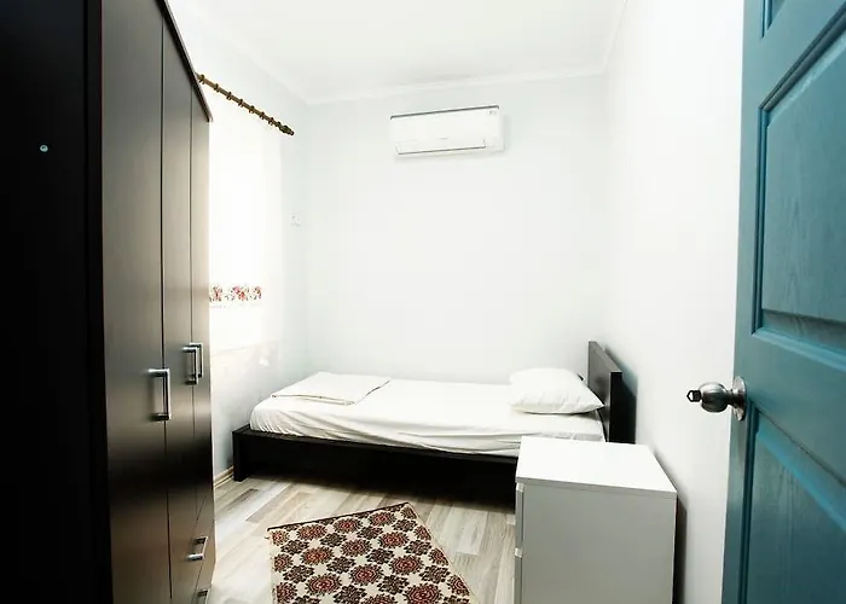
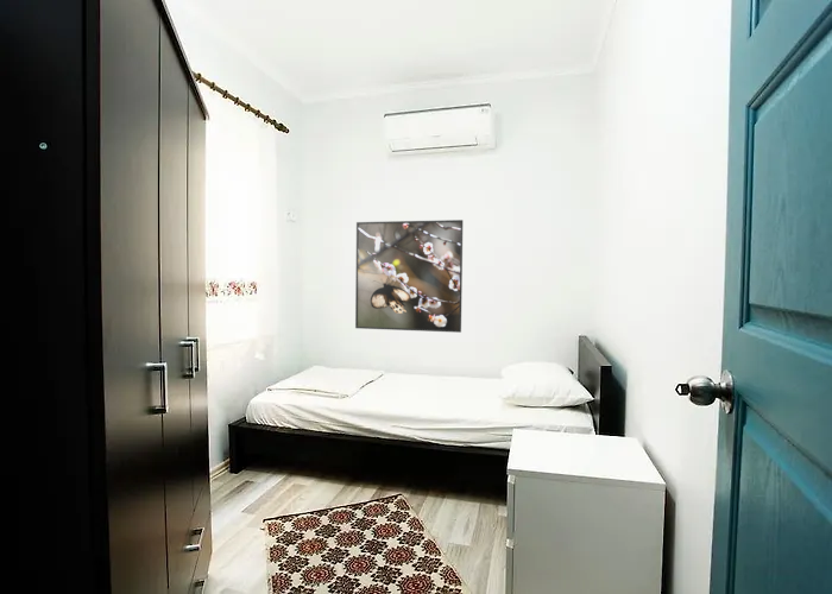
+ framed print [354,219,464,334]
